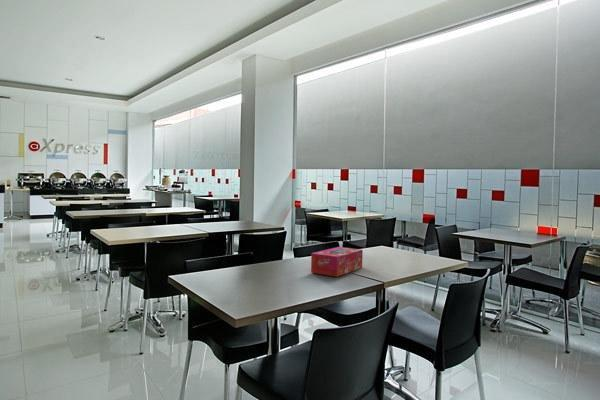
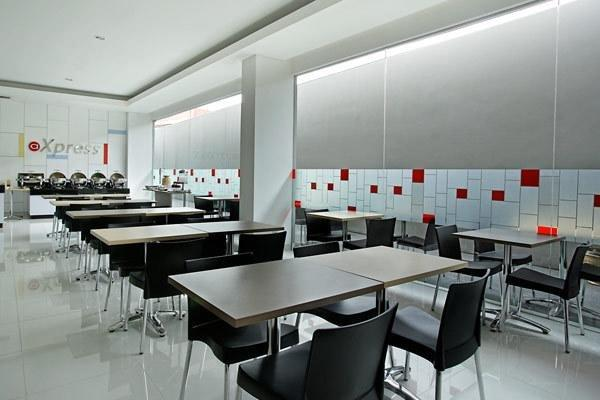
- tissue box [310,246,364,278]
